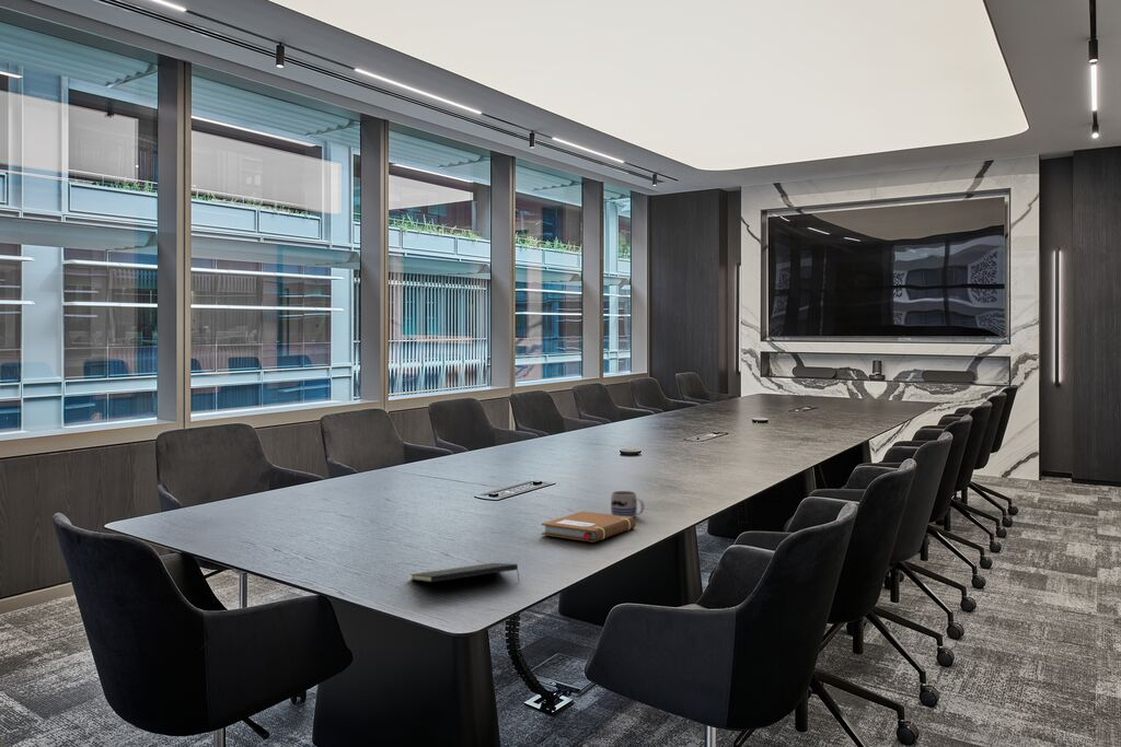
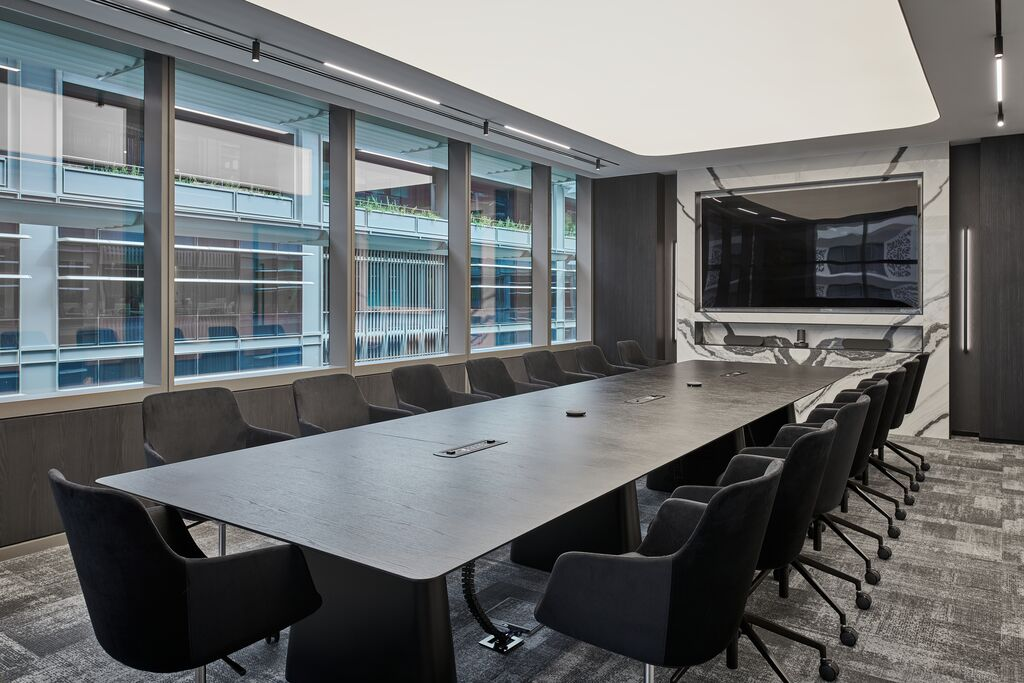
- notepad [409,562,521,583]
- notebook [541,511,636,544]
- mug [610,490,646,518]
